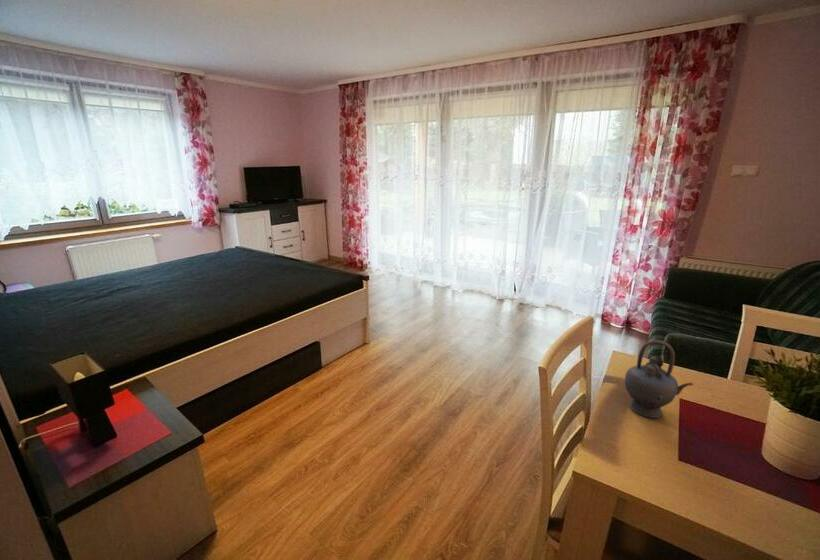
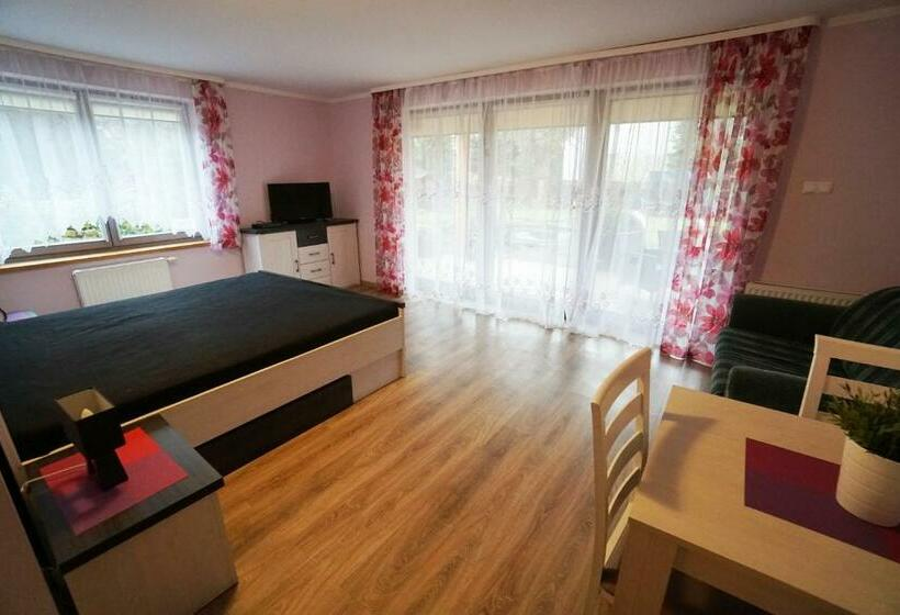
- teapot [624,339,694,419]
